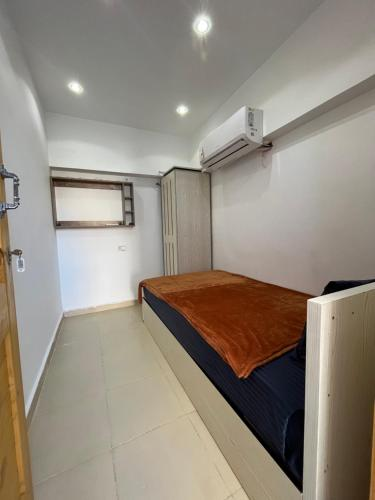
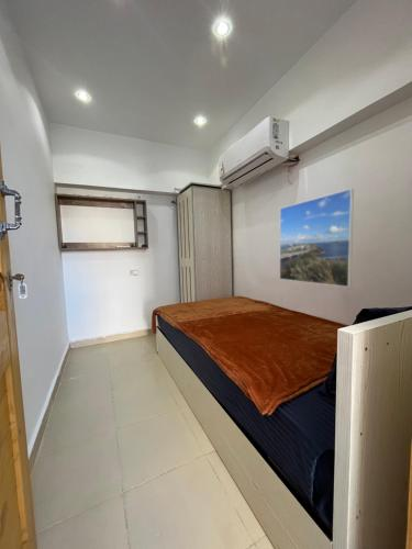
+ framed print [279,188,355,288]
